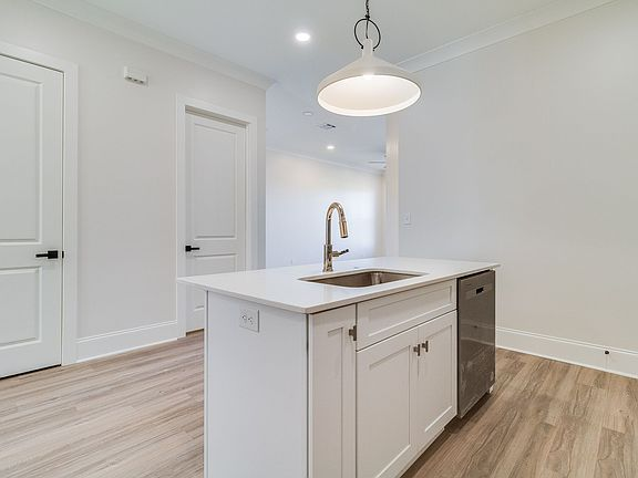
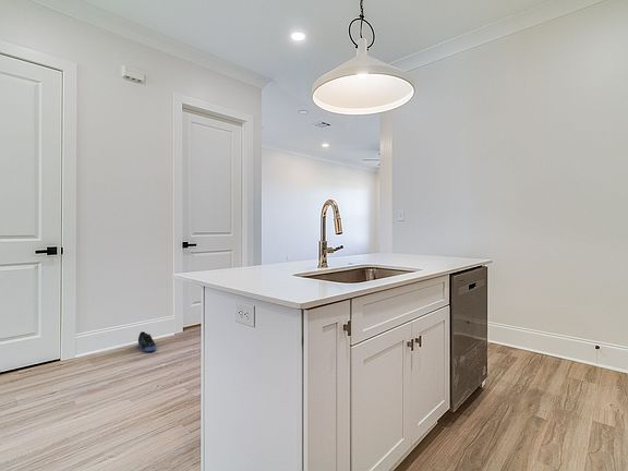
+ sneaker [137,330,157,352]
